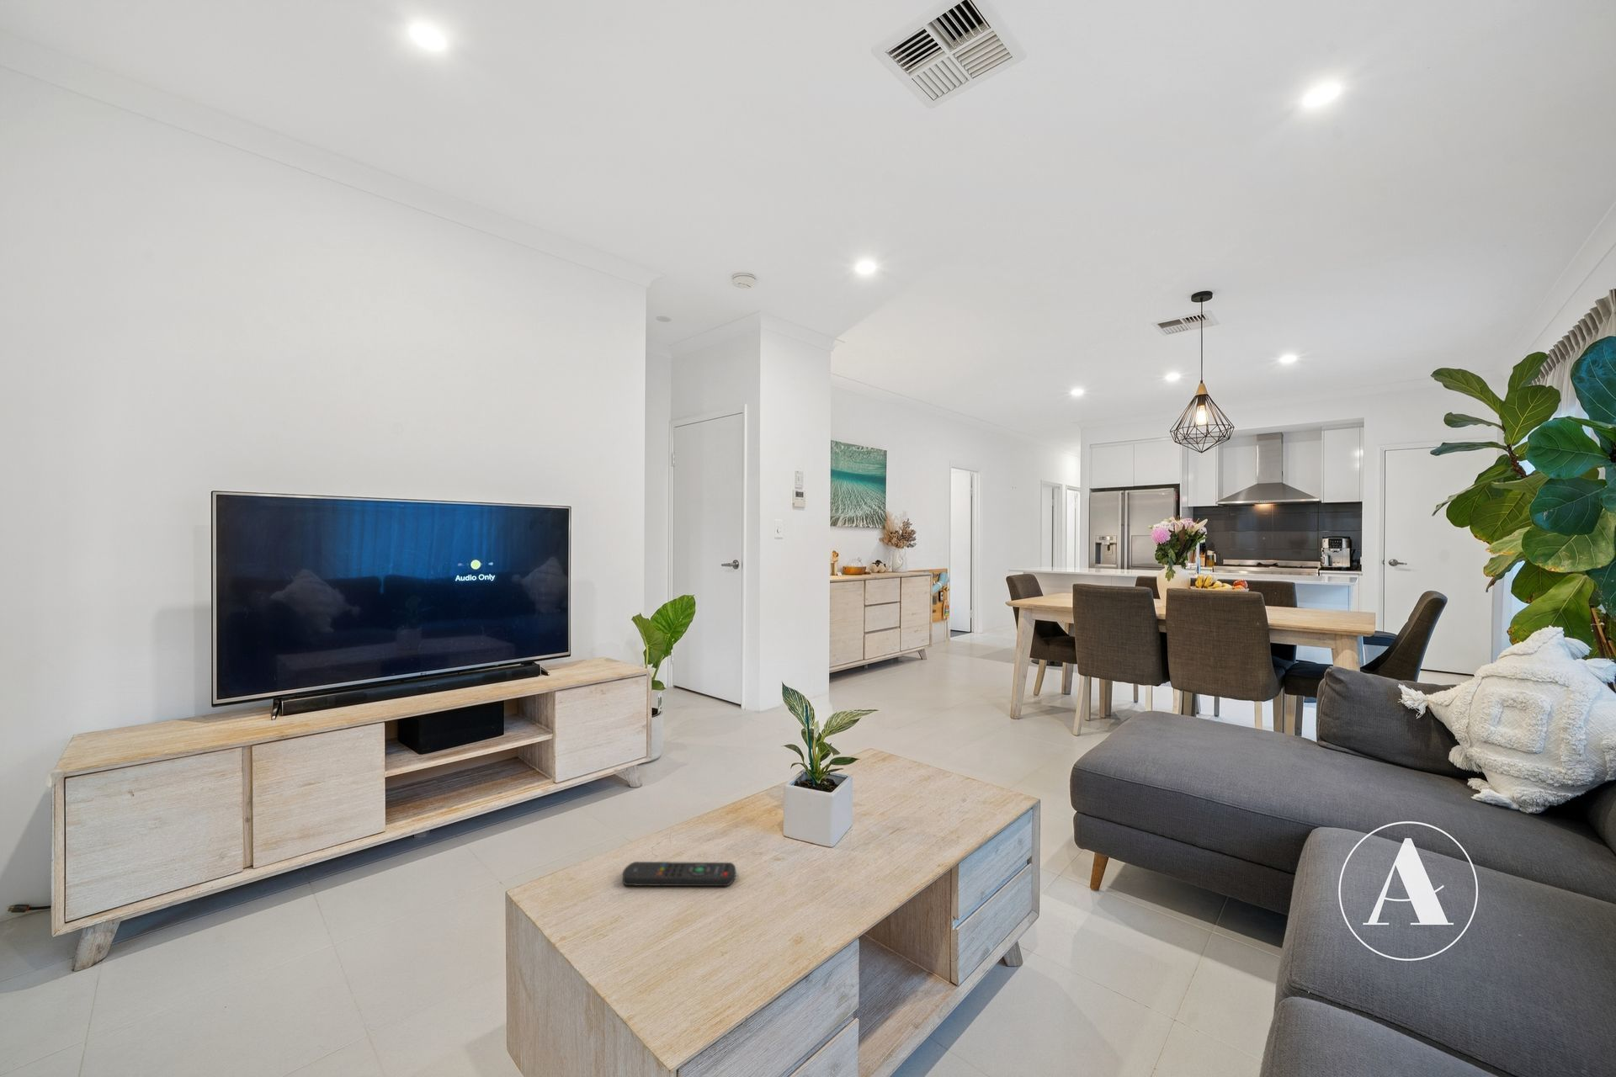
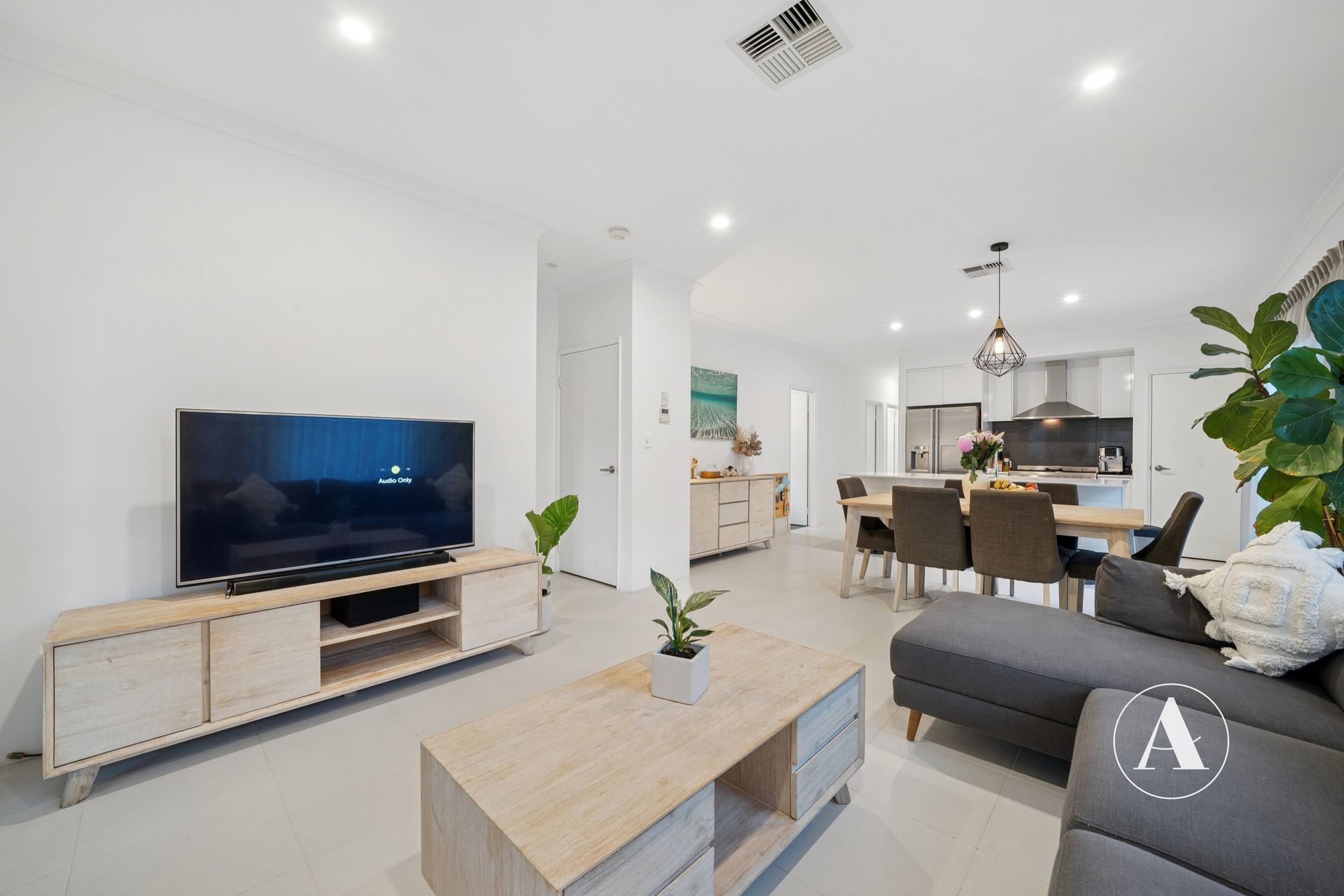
- remote control [622,861,736,887]
